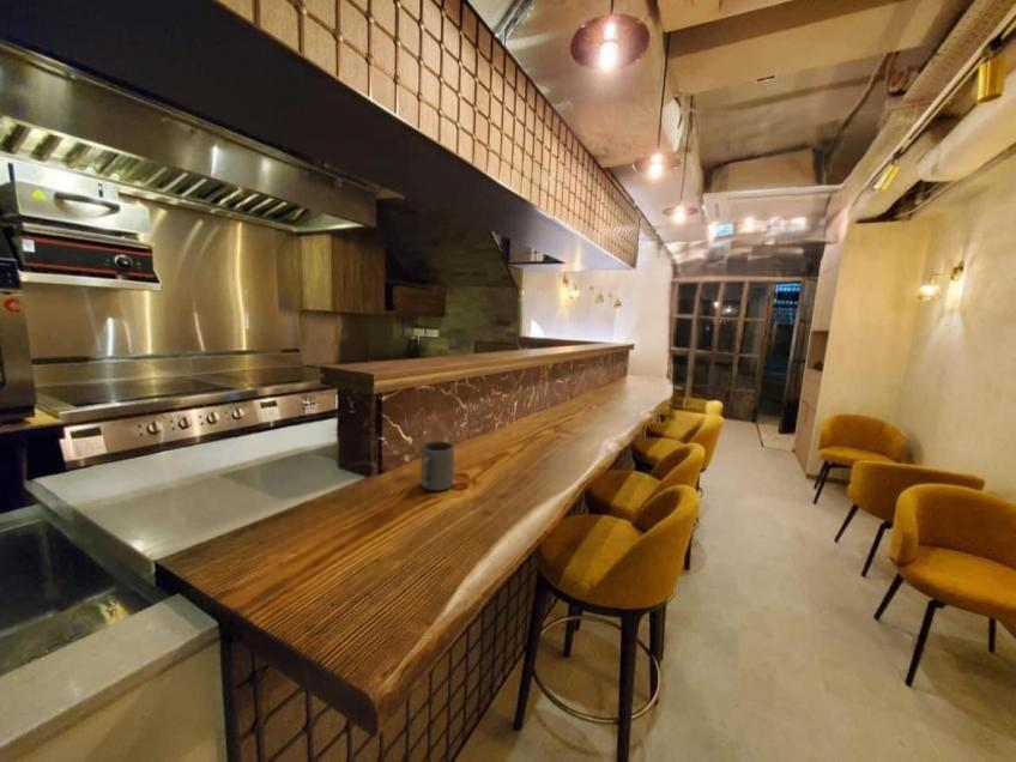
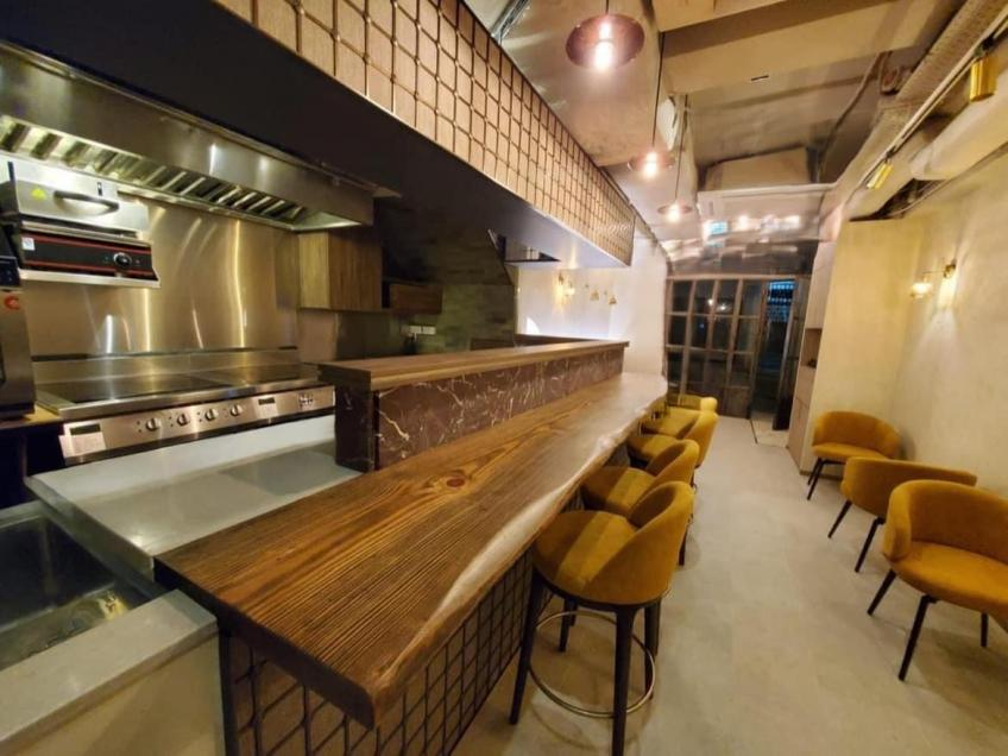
- mug [419,440,455,491]
